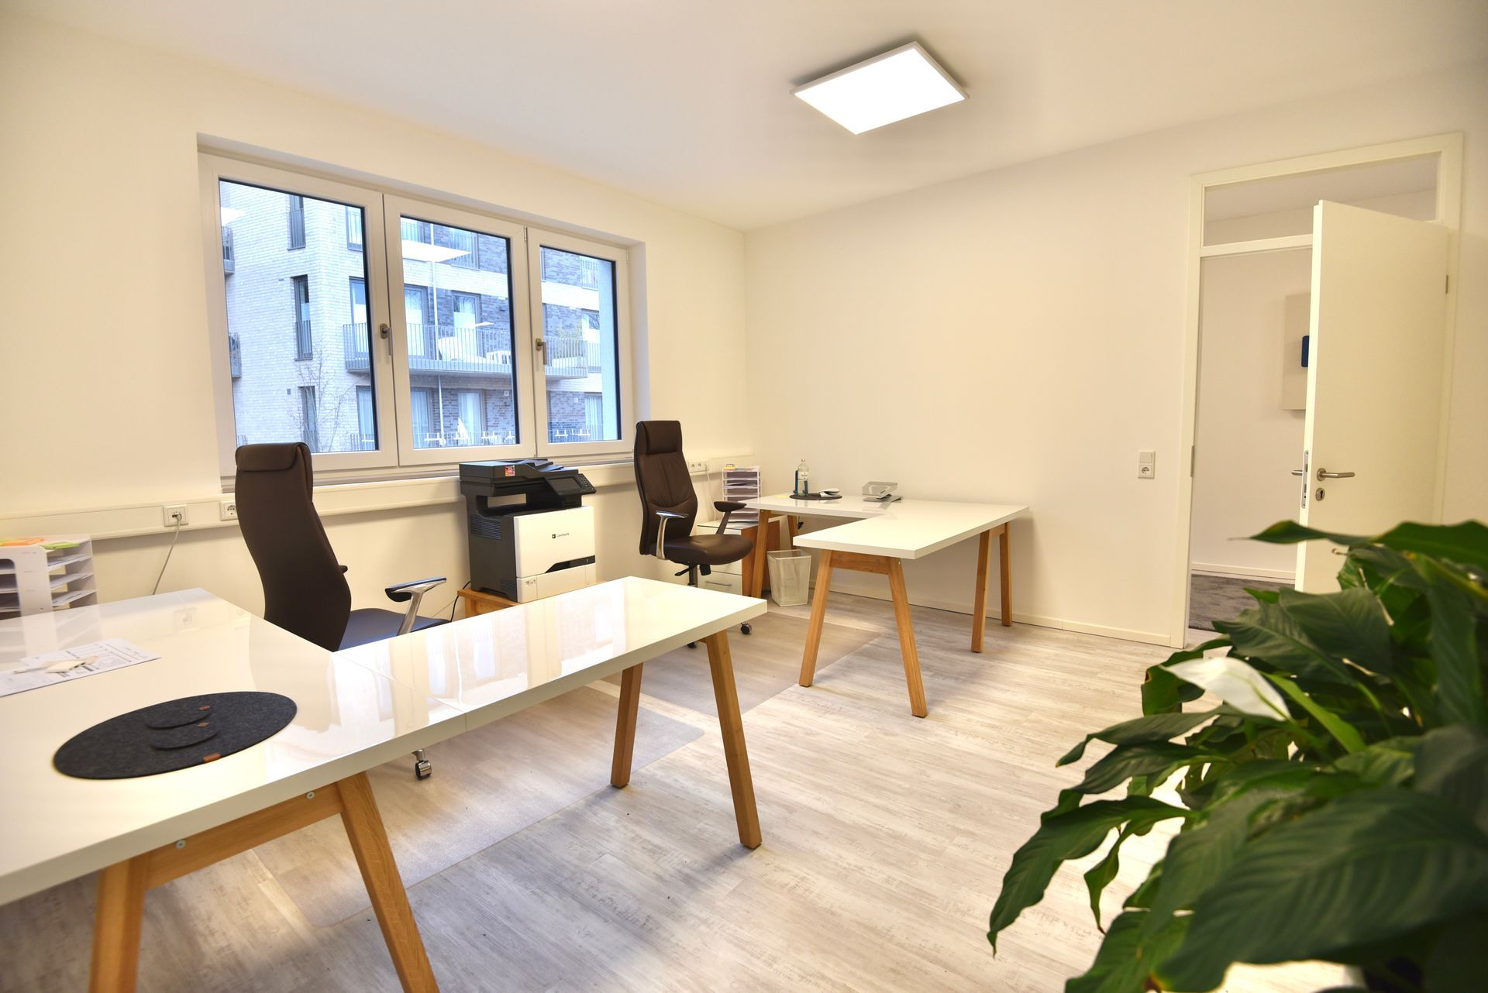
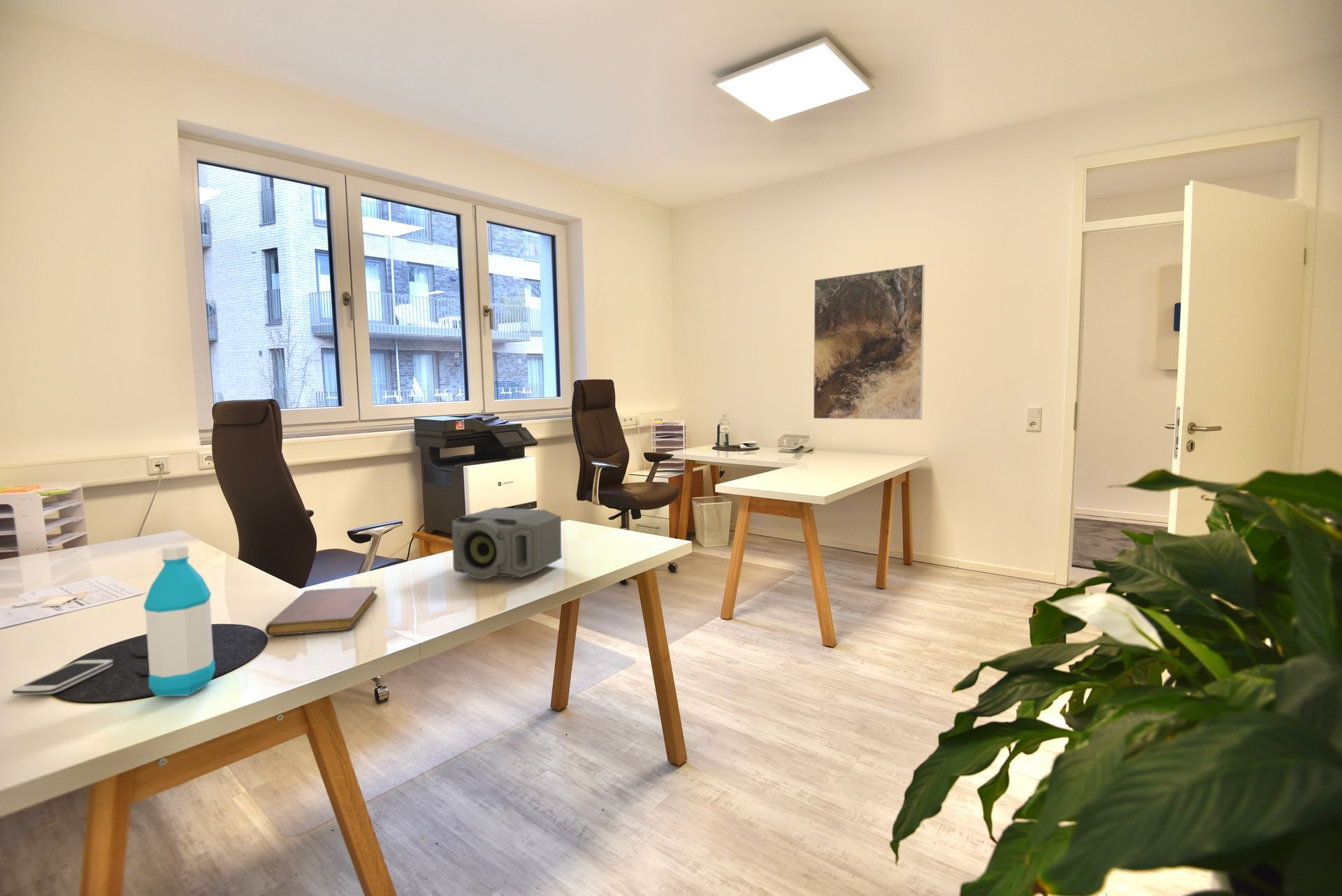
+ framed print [813,263,925,420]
+ water bottle [143,544,216,698]
+ smartphone [11,659,114,695]
+ speaker [451,507,563,580]
+ notebook [265,586,378,637]
